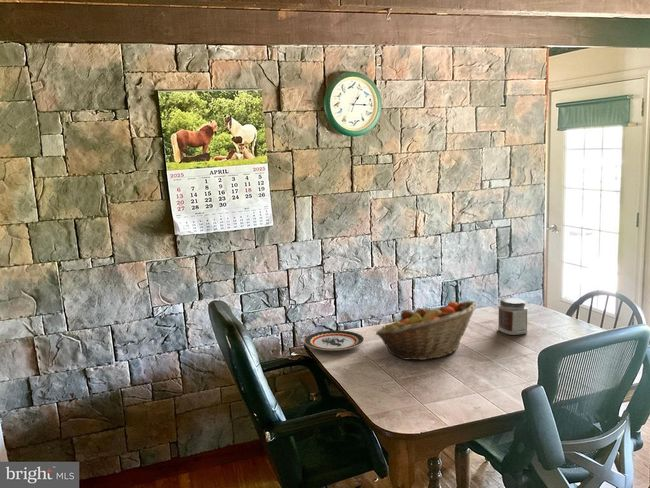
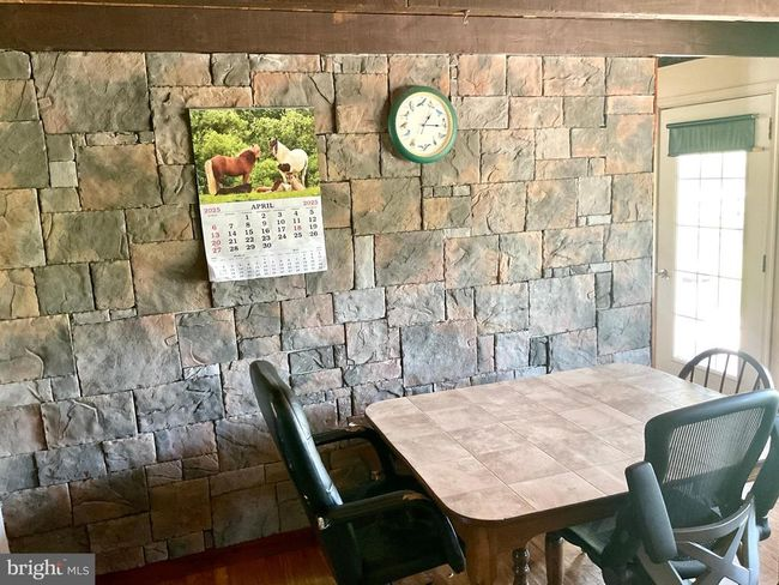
- jar [497,297,529,336]
- fruit basket [375,300,478,361]
- plate [303,329,366,352]
